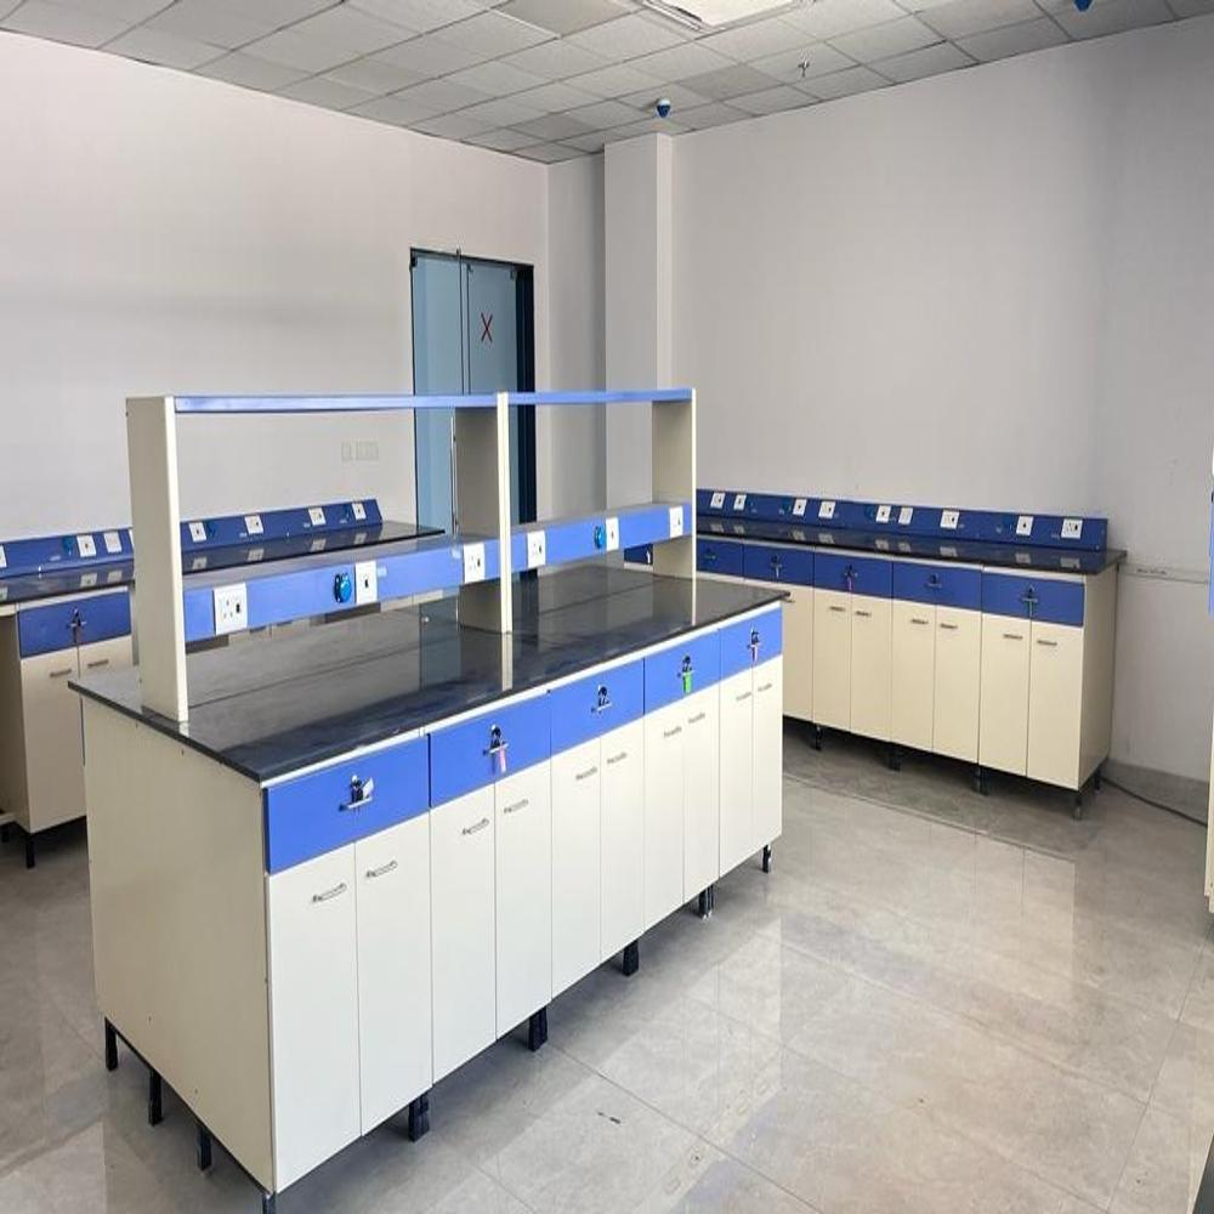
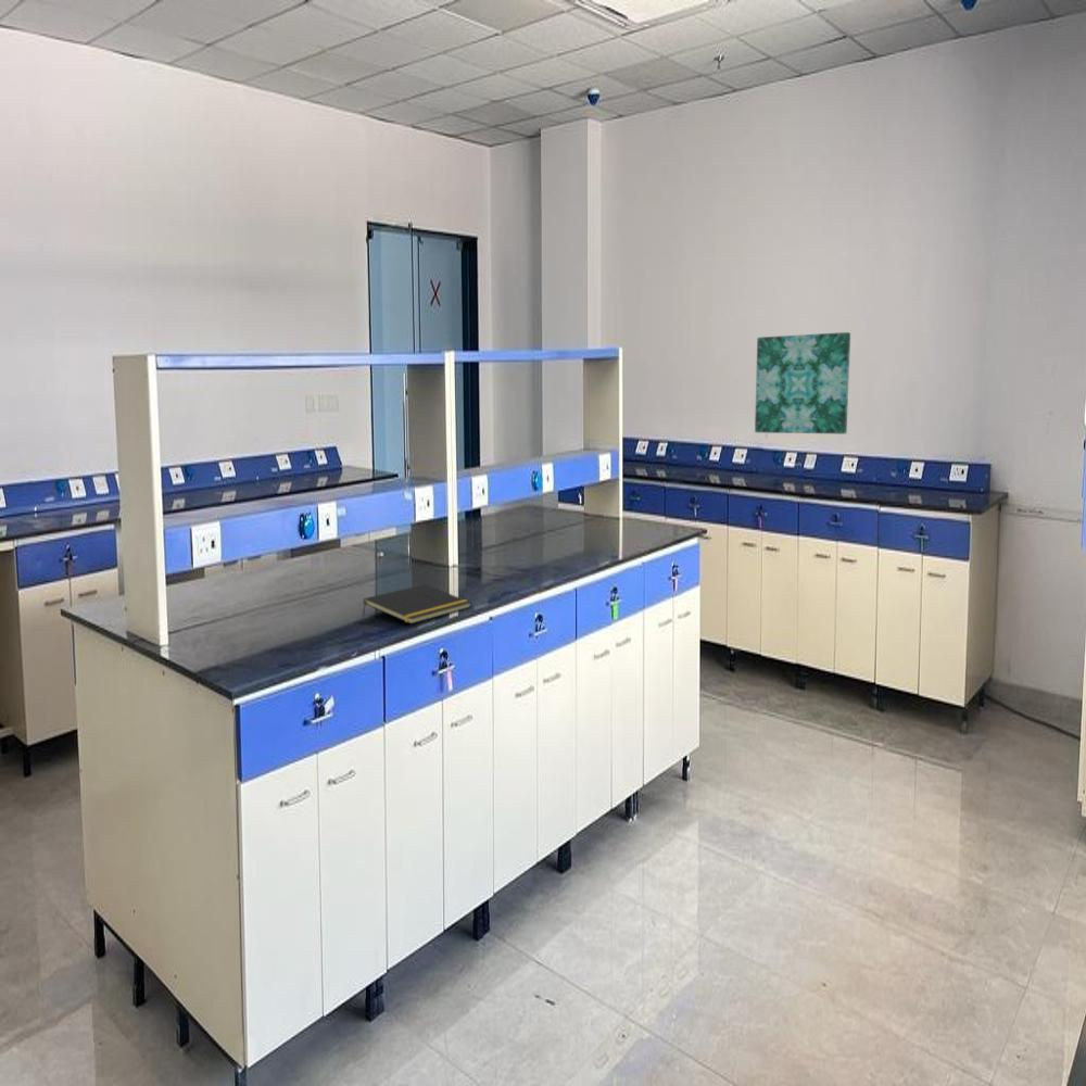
+ notepad [362,583,471,626]
+ wall art [754,331,851,435]
